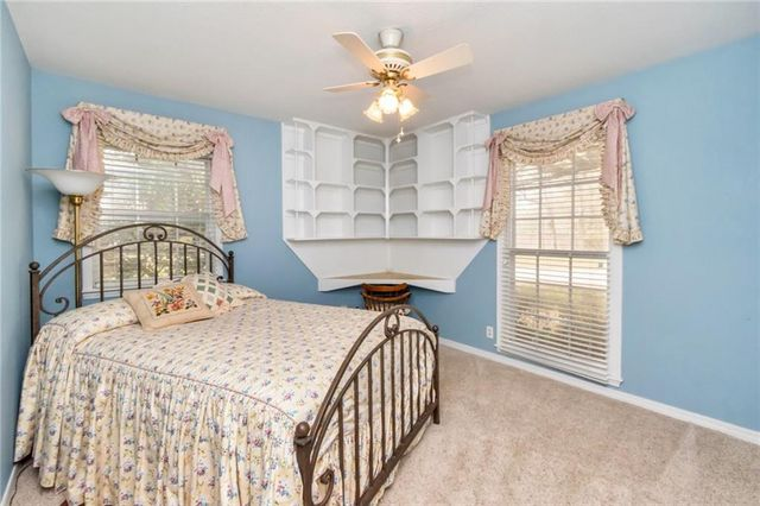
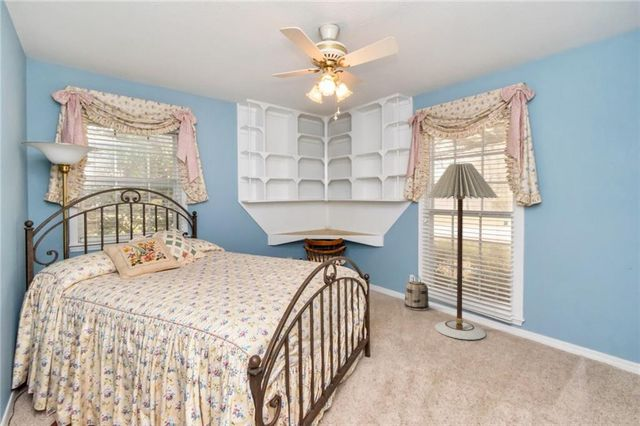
+ basket [404,274,430,312]
+ floor lamp [425,162,499,340]
